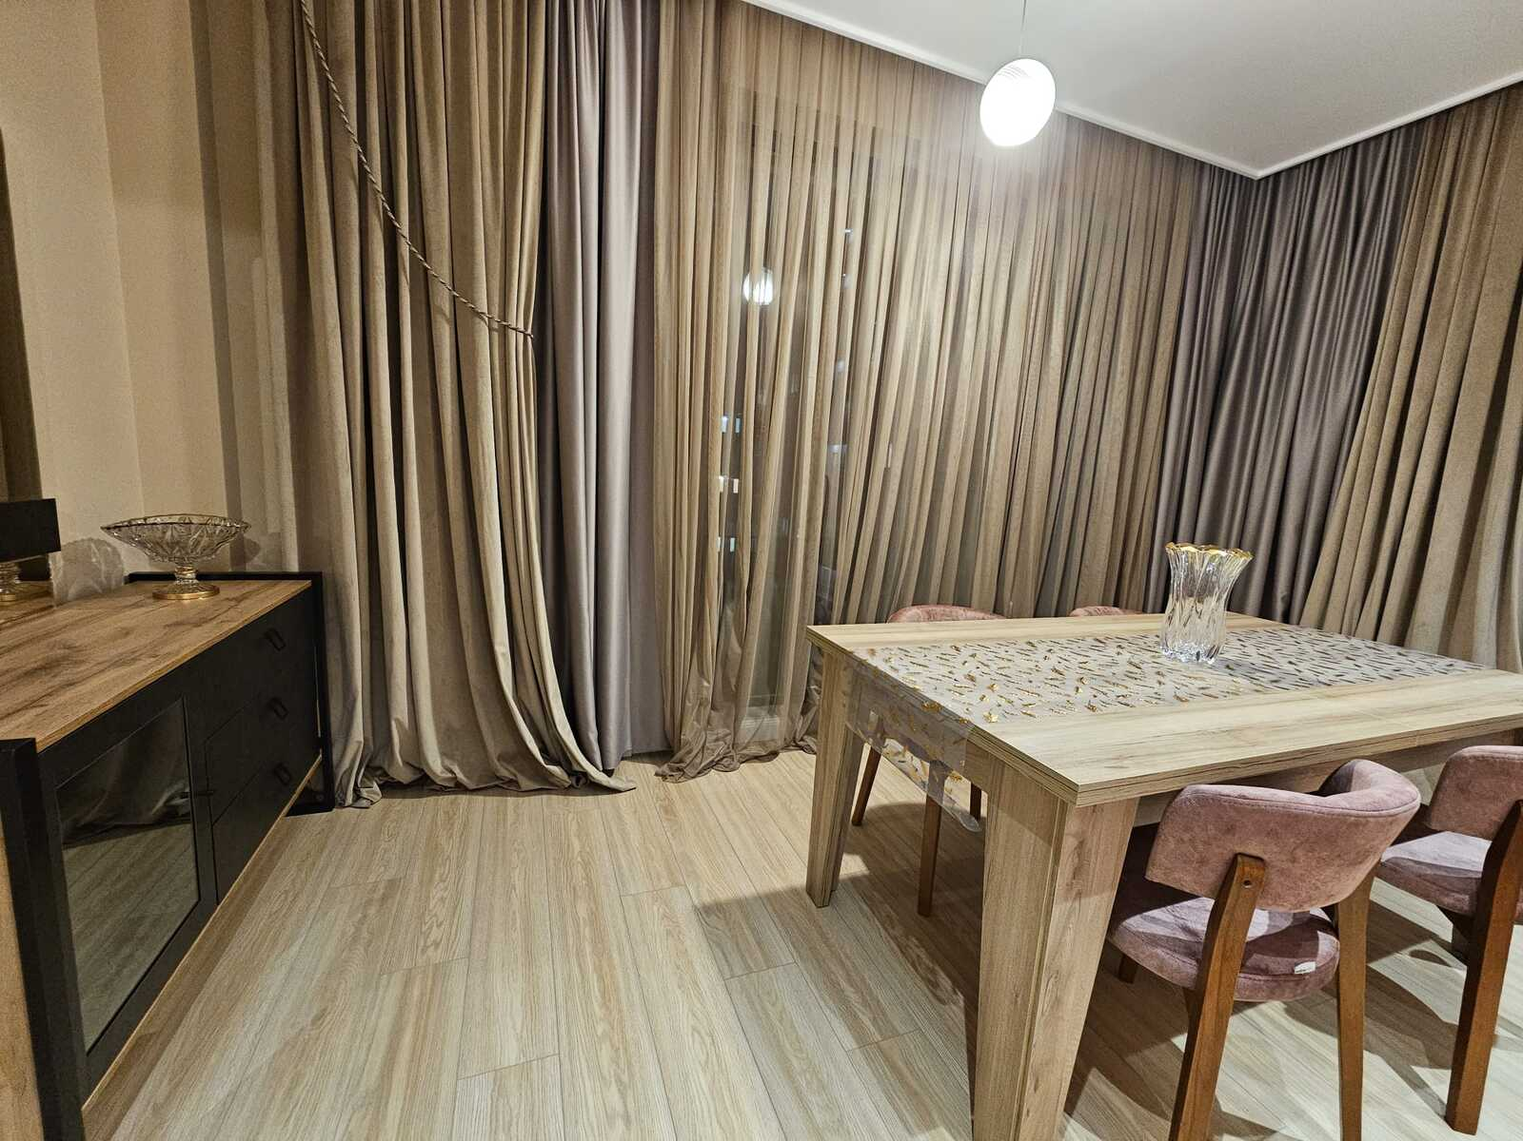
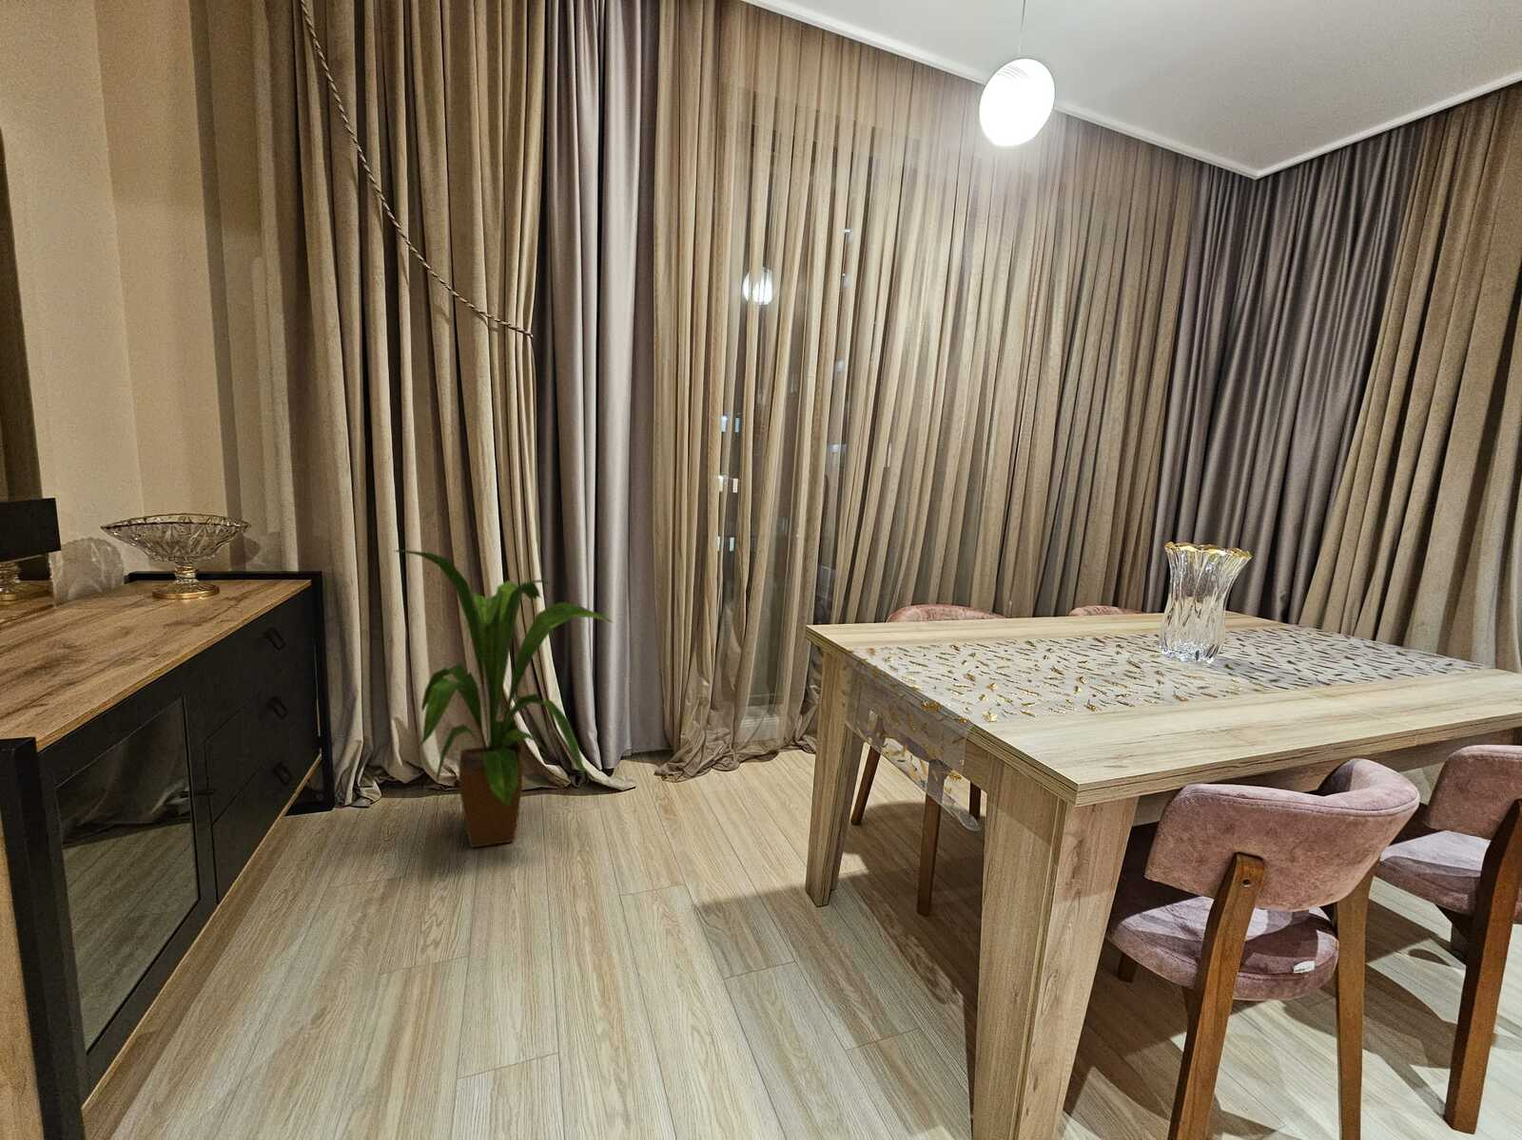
+ house plant [394,550,615,848]
